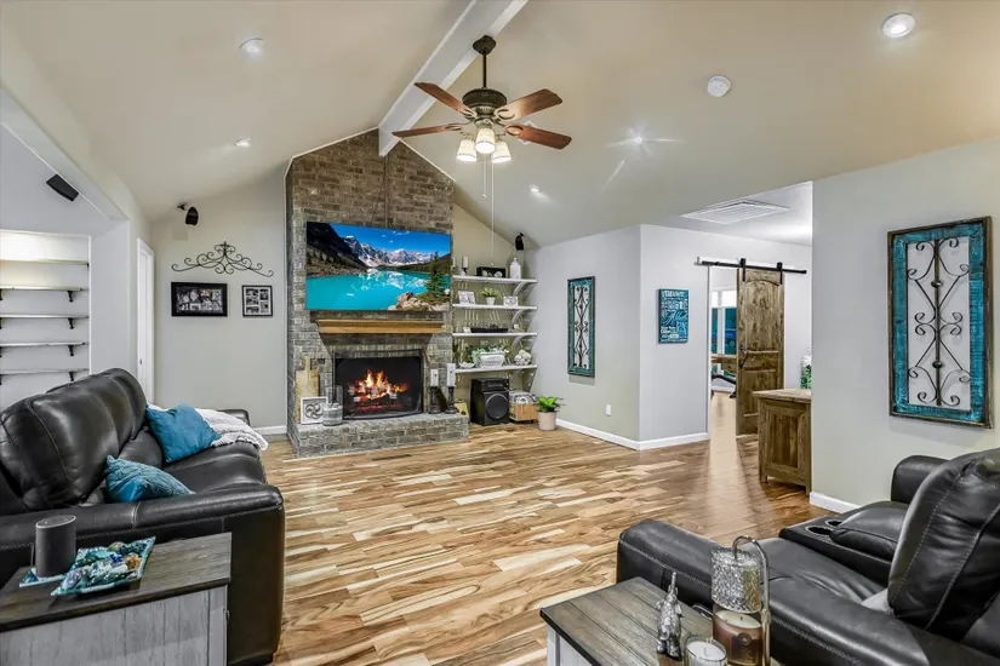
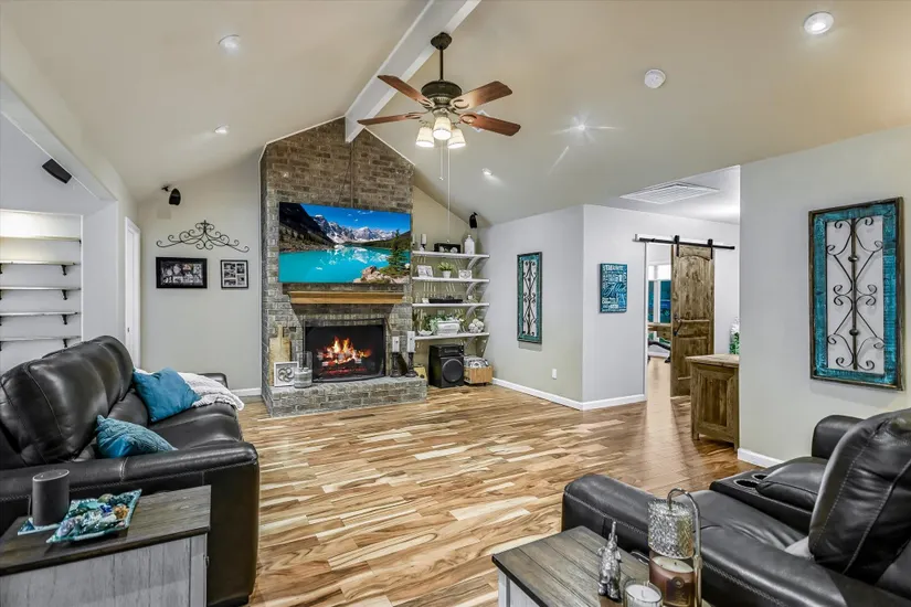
- potted plant [530,396,566,432]
